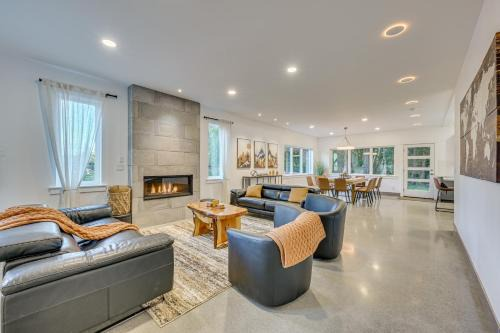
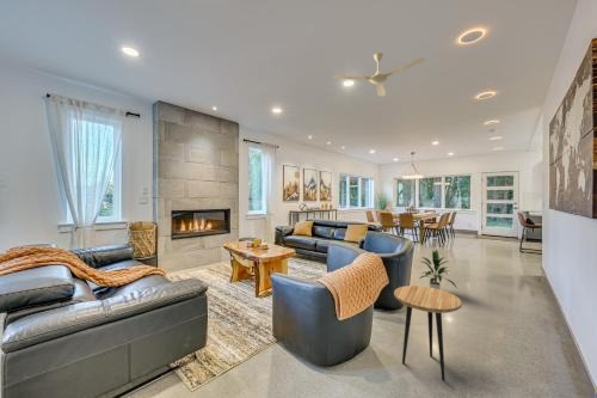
+ indoor plant [418,249,457,289]
+ side table [393,284,463,382]
+ ceiling fan [331,51,426,97]
